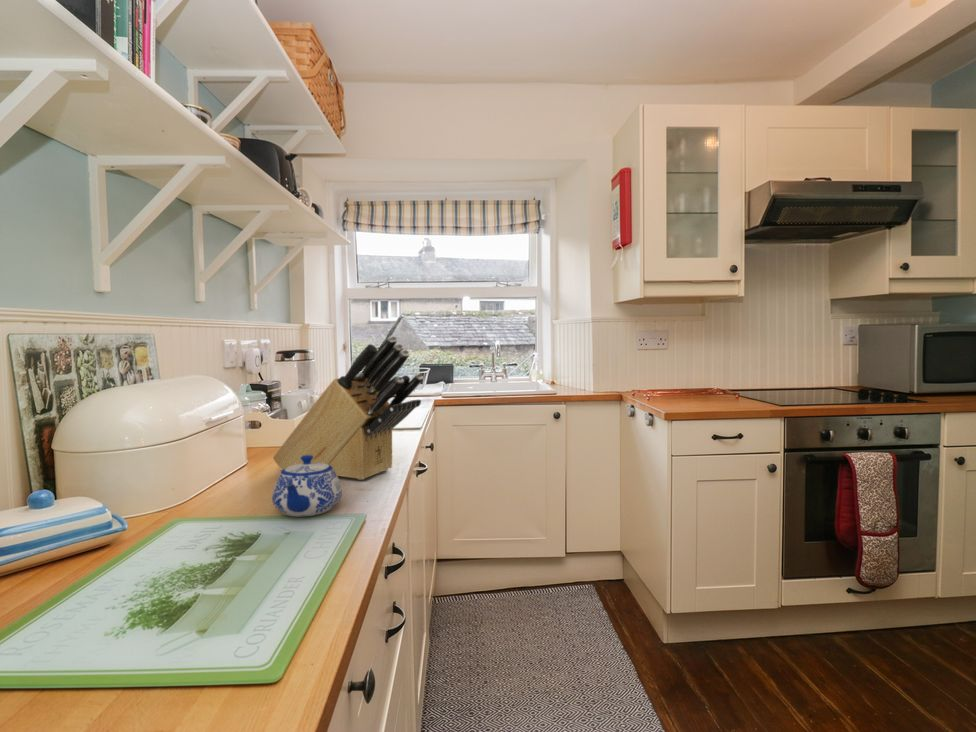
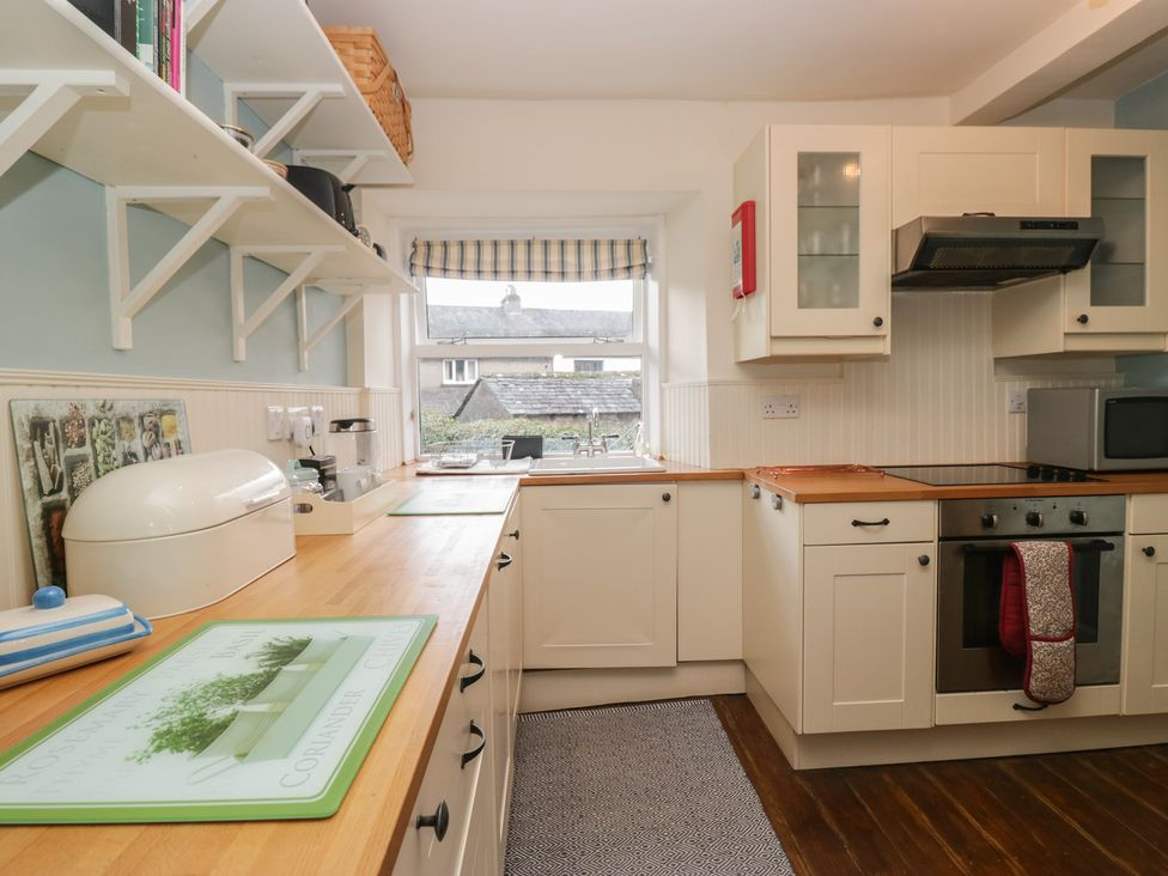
- teapot [271,455,343,517]
- knife block [272,335,424,481]
